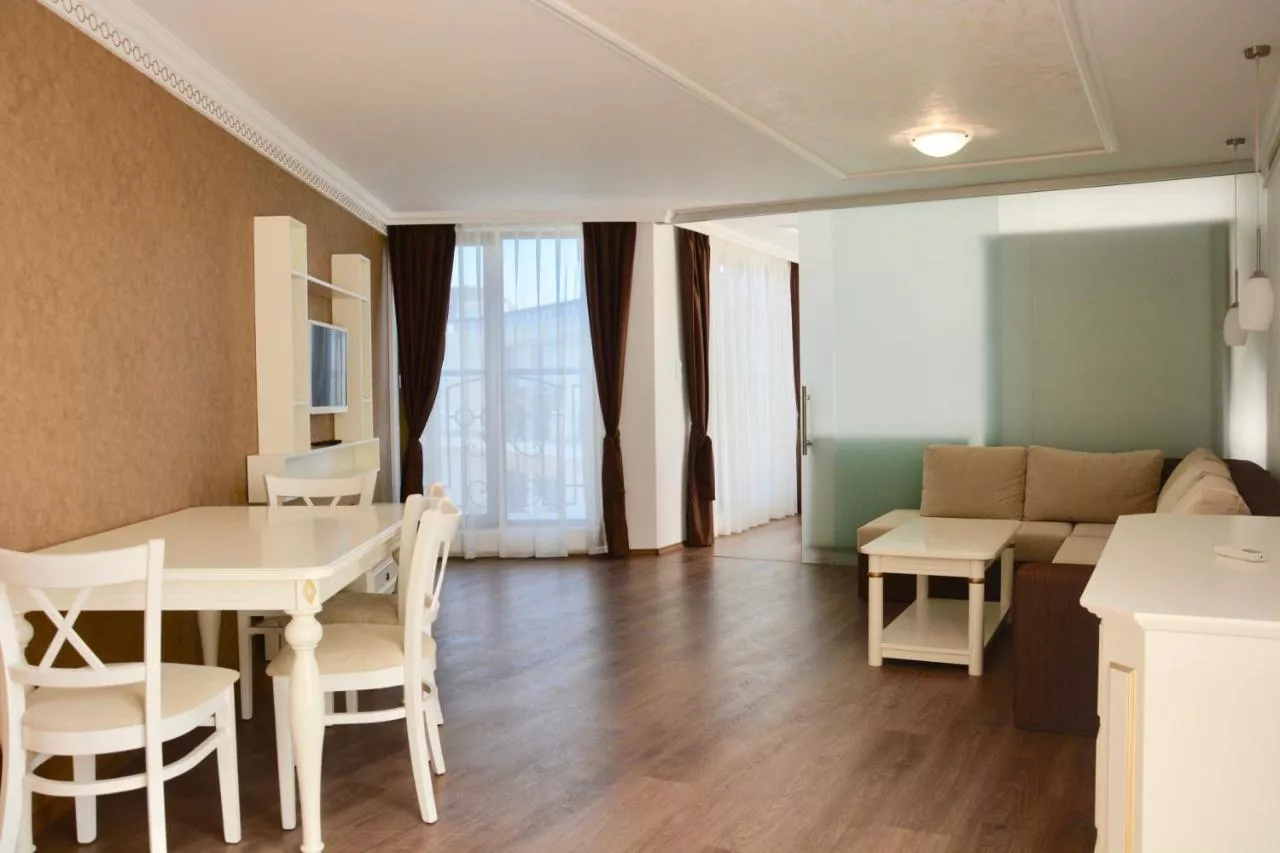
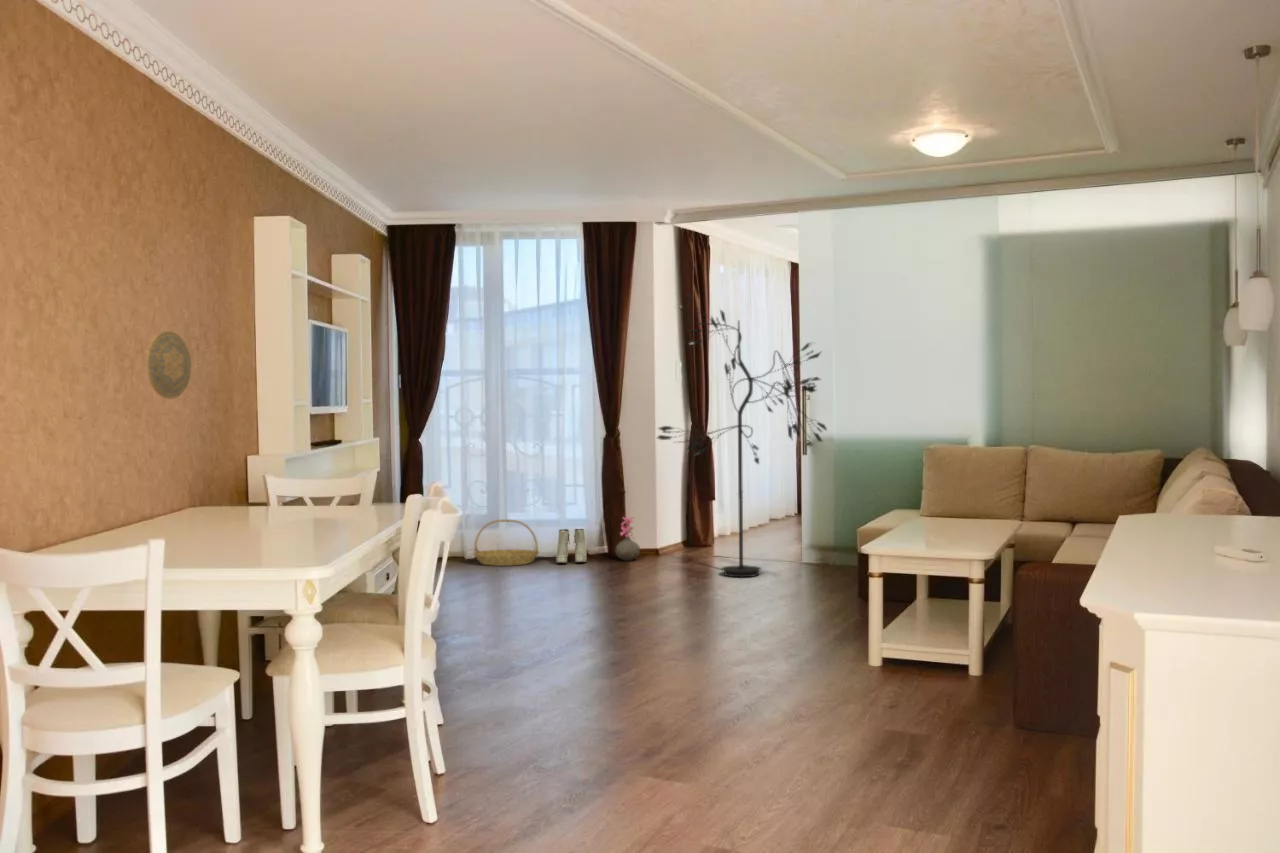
+ boots [555,528,588,564]
+ decorative plate [145,330,192,400]
+ vase [615,516,641,562]
+ floor lamp [656,293,828,579]
+ basket [472,519,540,567]
